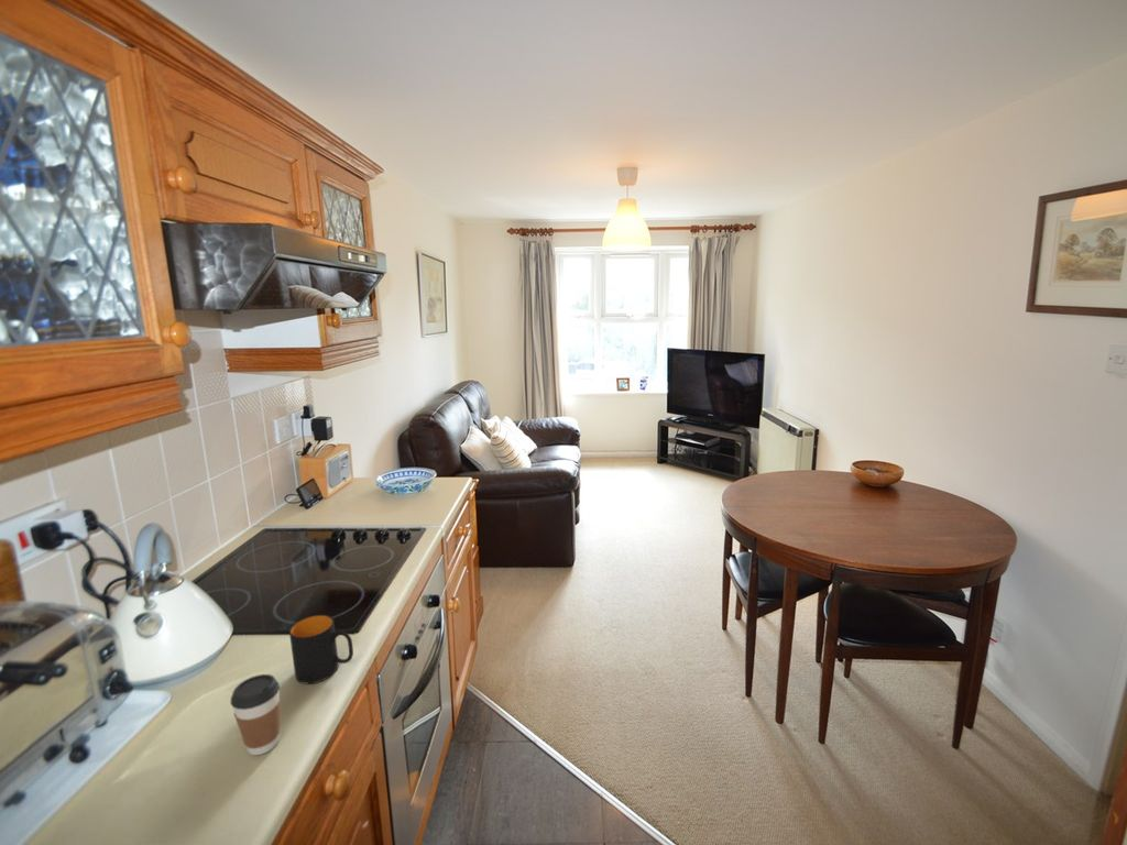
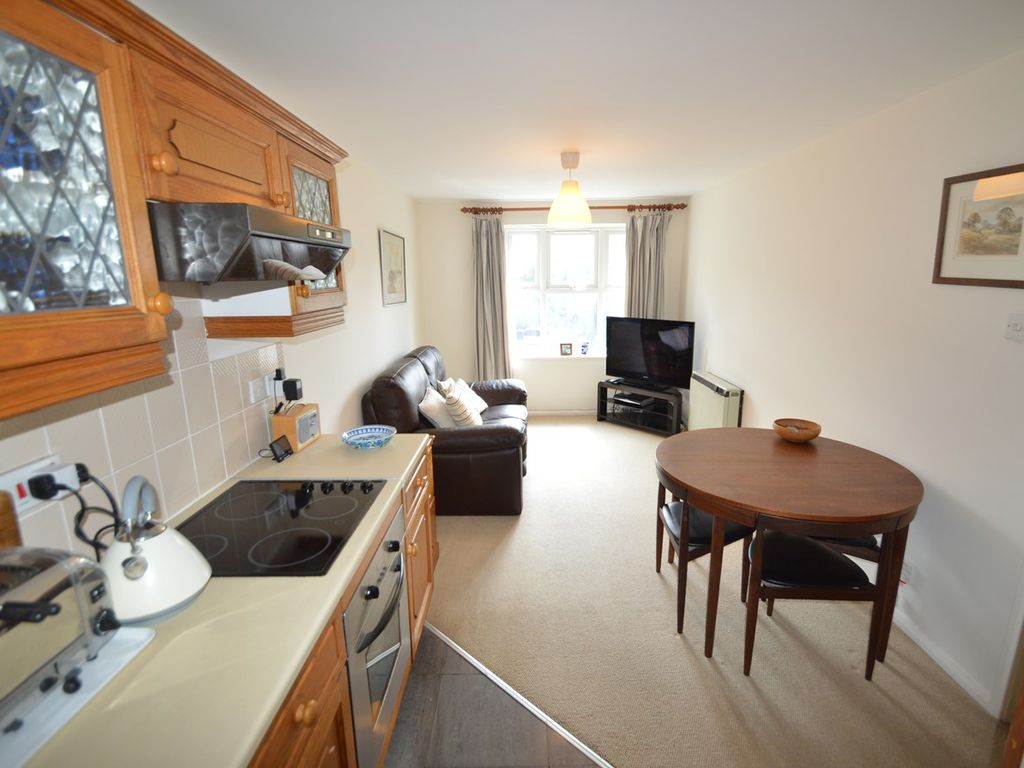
- mug [288,614,354,684]
- coffee cup [229,673,281,756]
